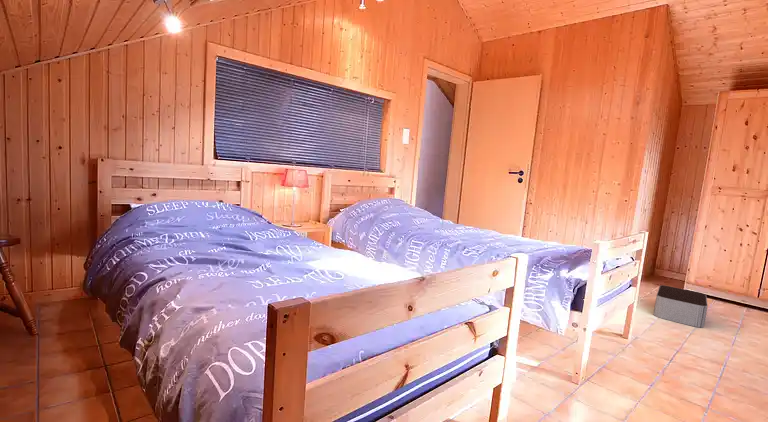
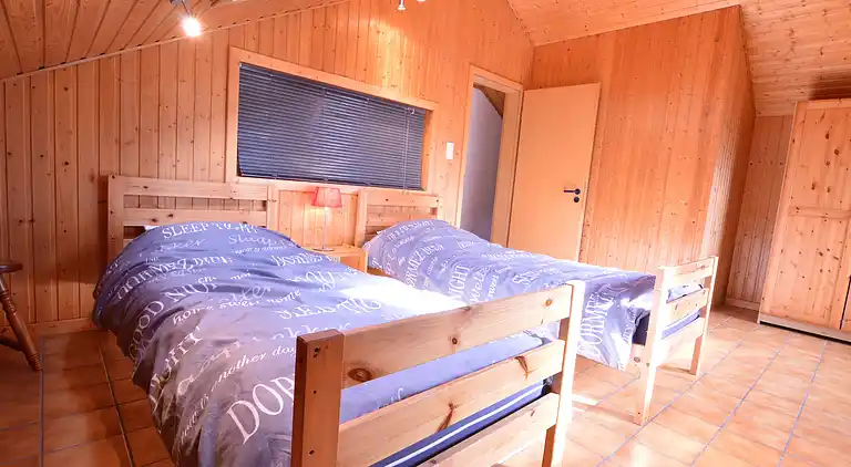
- storage bin [653,284,709,328]
